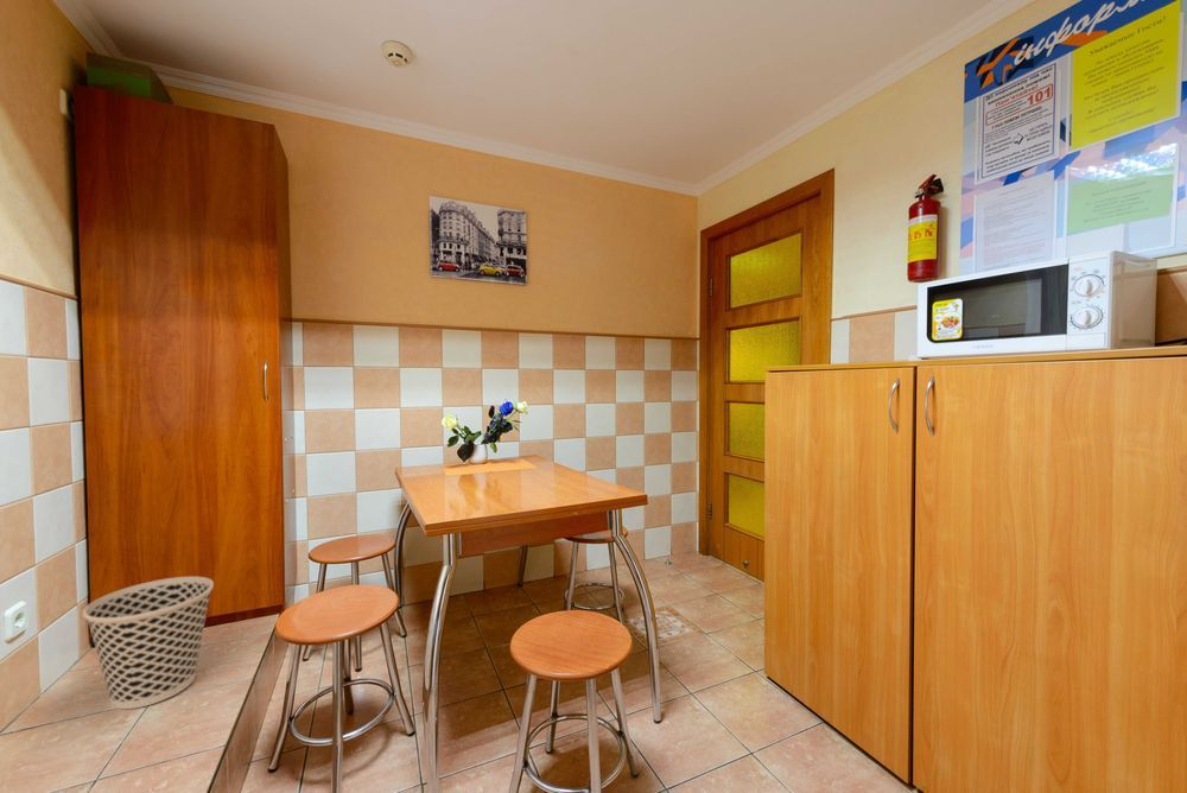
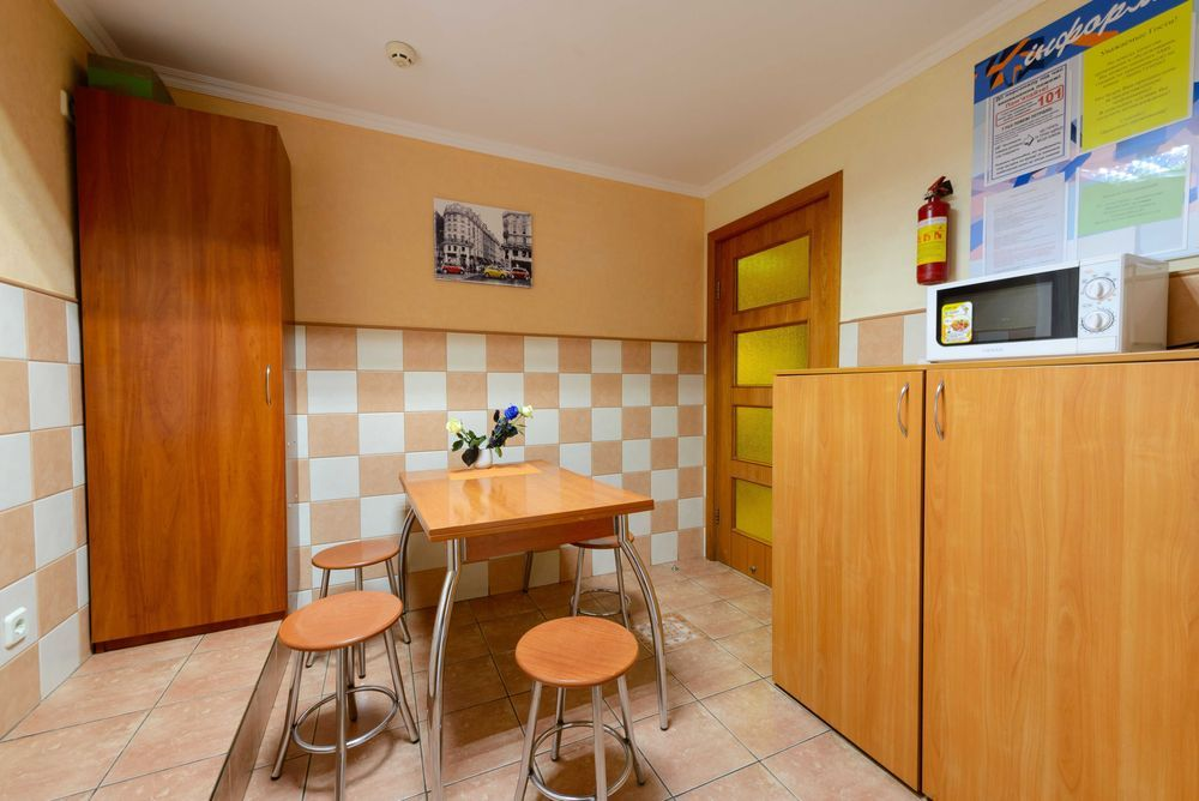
- wastebasket [82,576,215,710]
